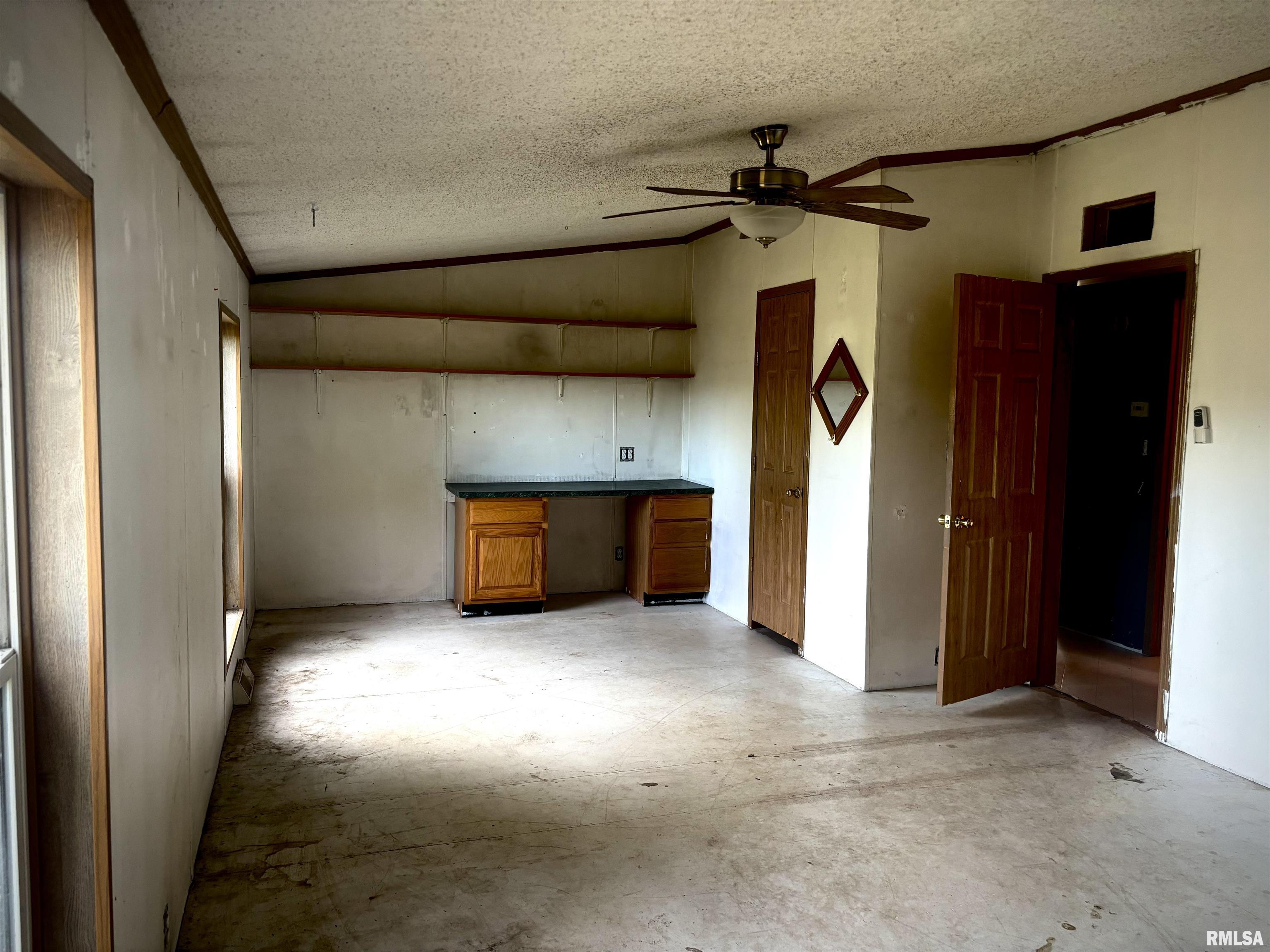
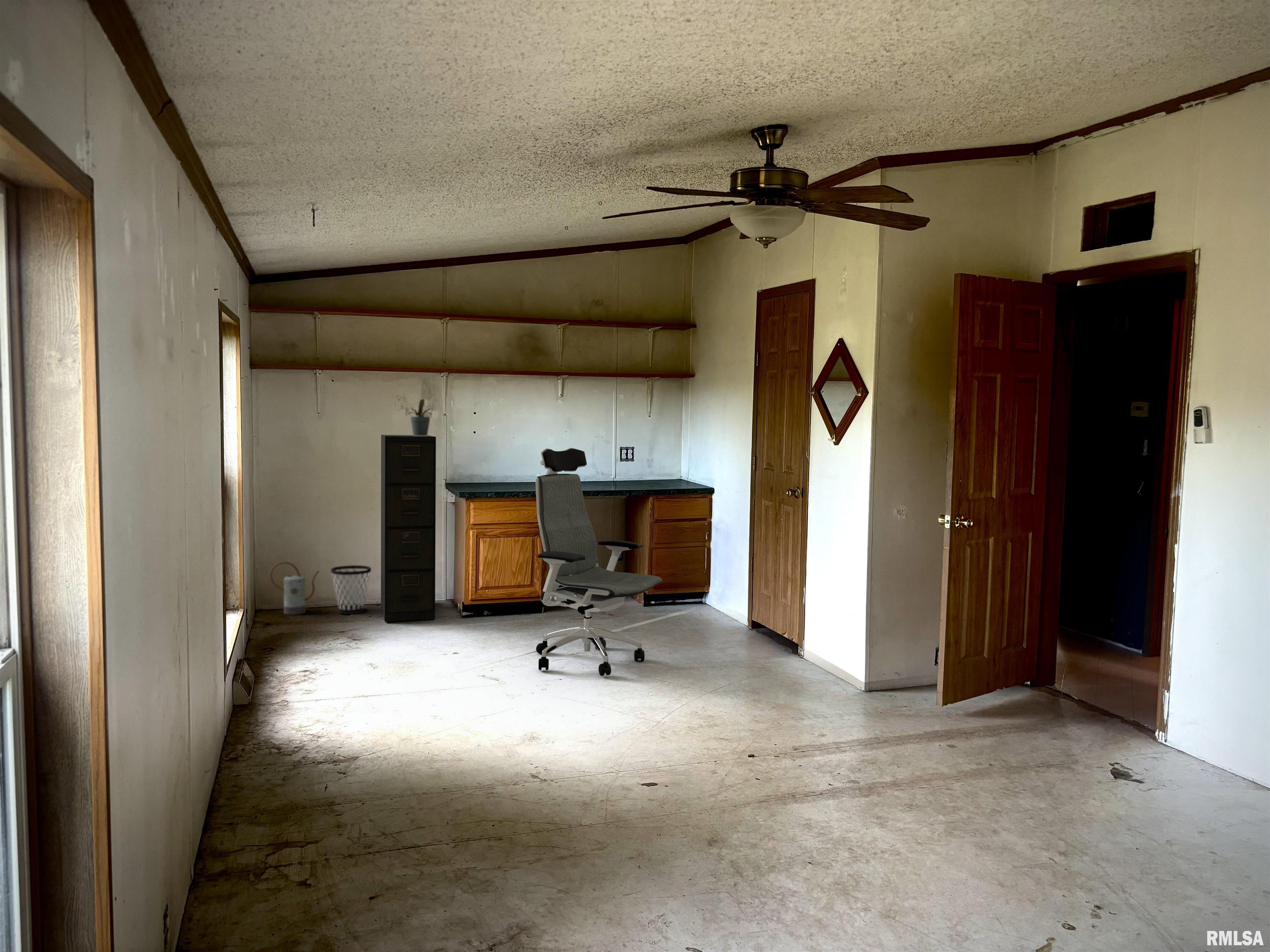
+ potted plant [405,399,433,436]
+ watering can [269,561,320,615]
+ office chair [535,447,663,676]
+ filing cabinet [380,434,436,622]
+ wastebasket [330,565,372,614]
